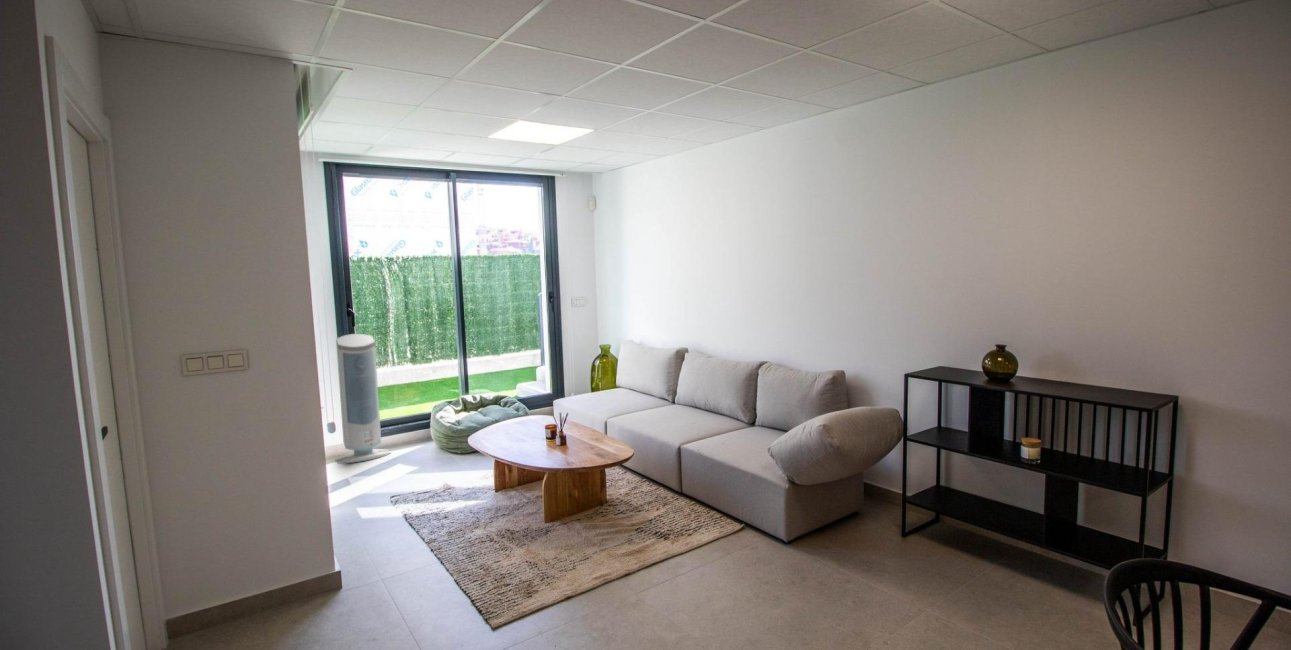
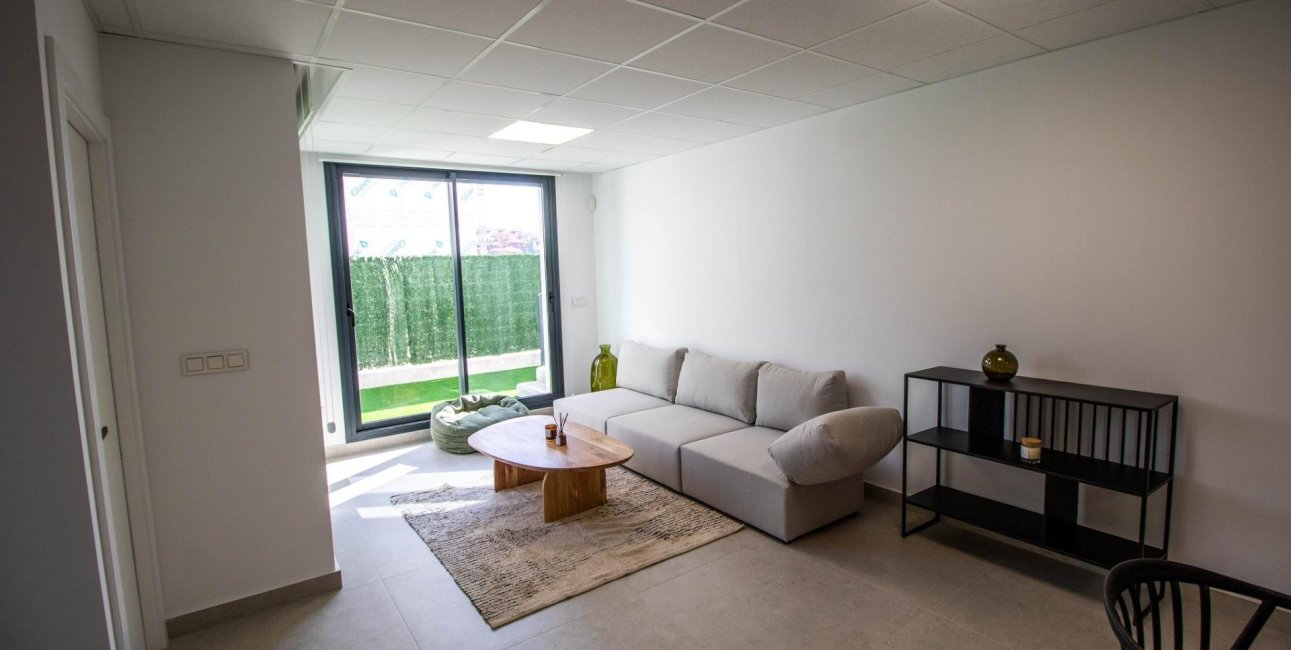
- air purifier [334,333,392,465]
